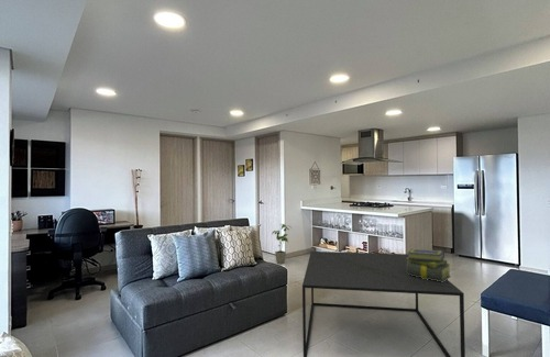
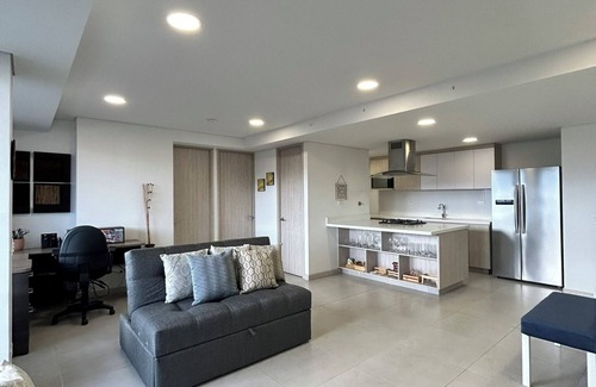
- coffee table [301,250,466,357]
- stack of books [407,248,452,282]
- house plant [271,223,294,265]
